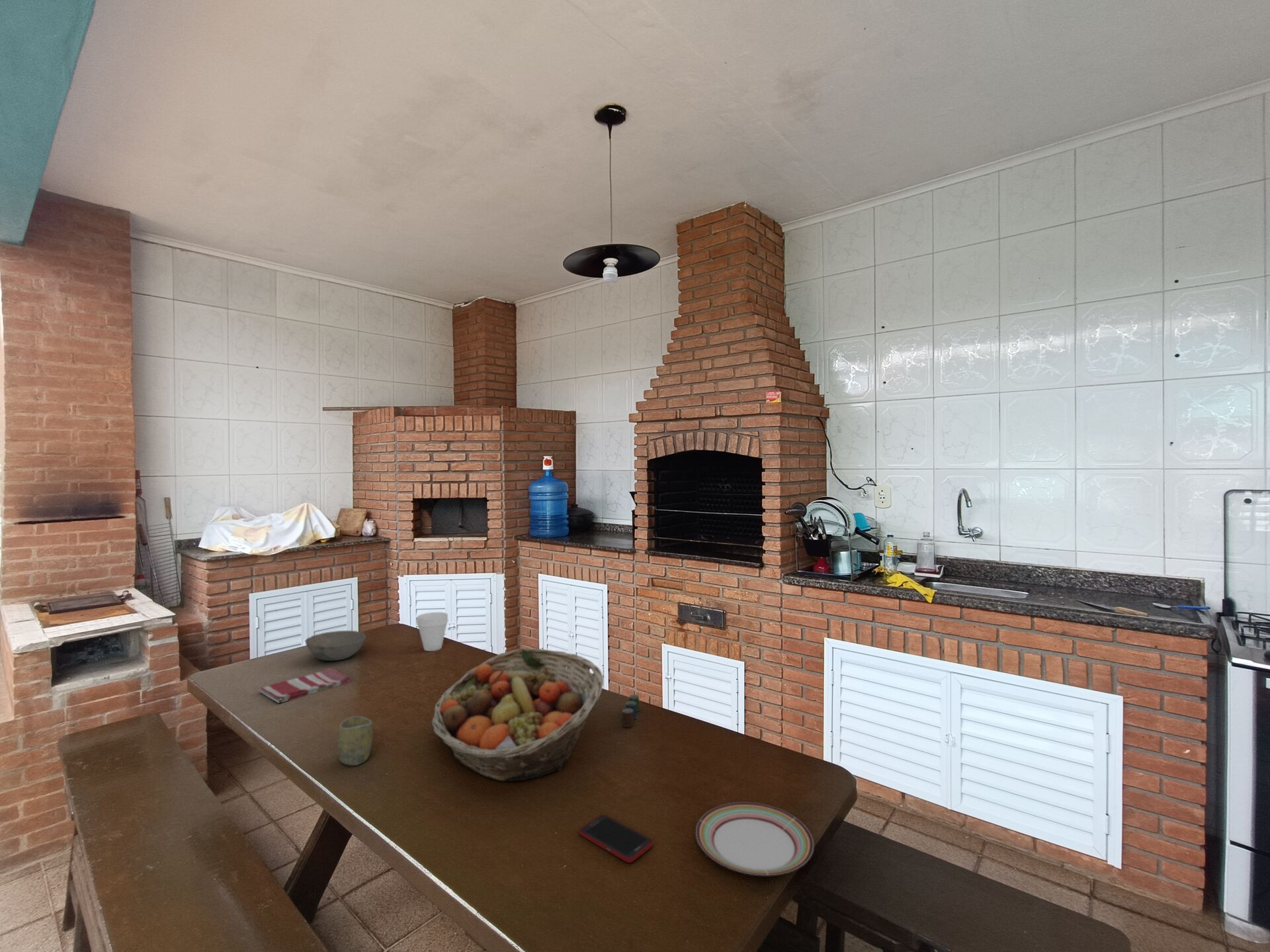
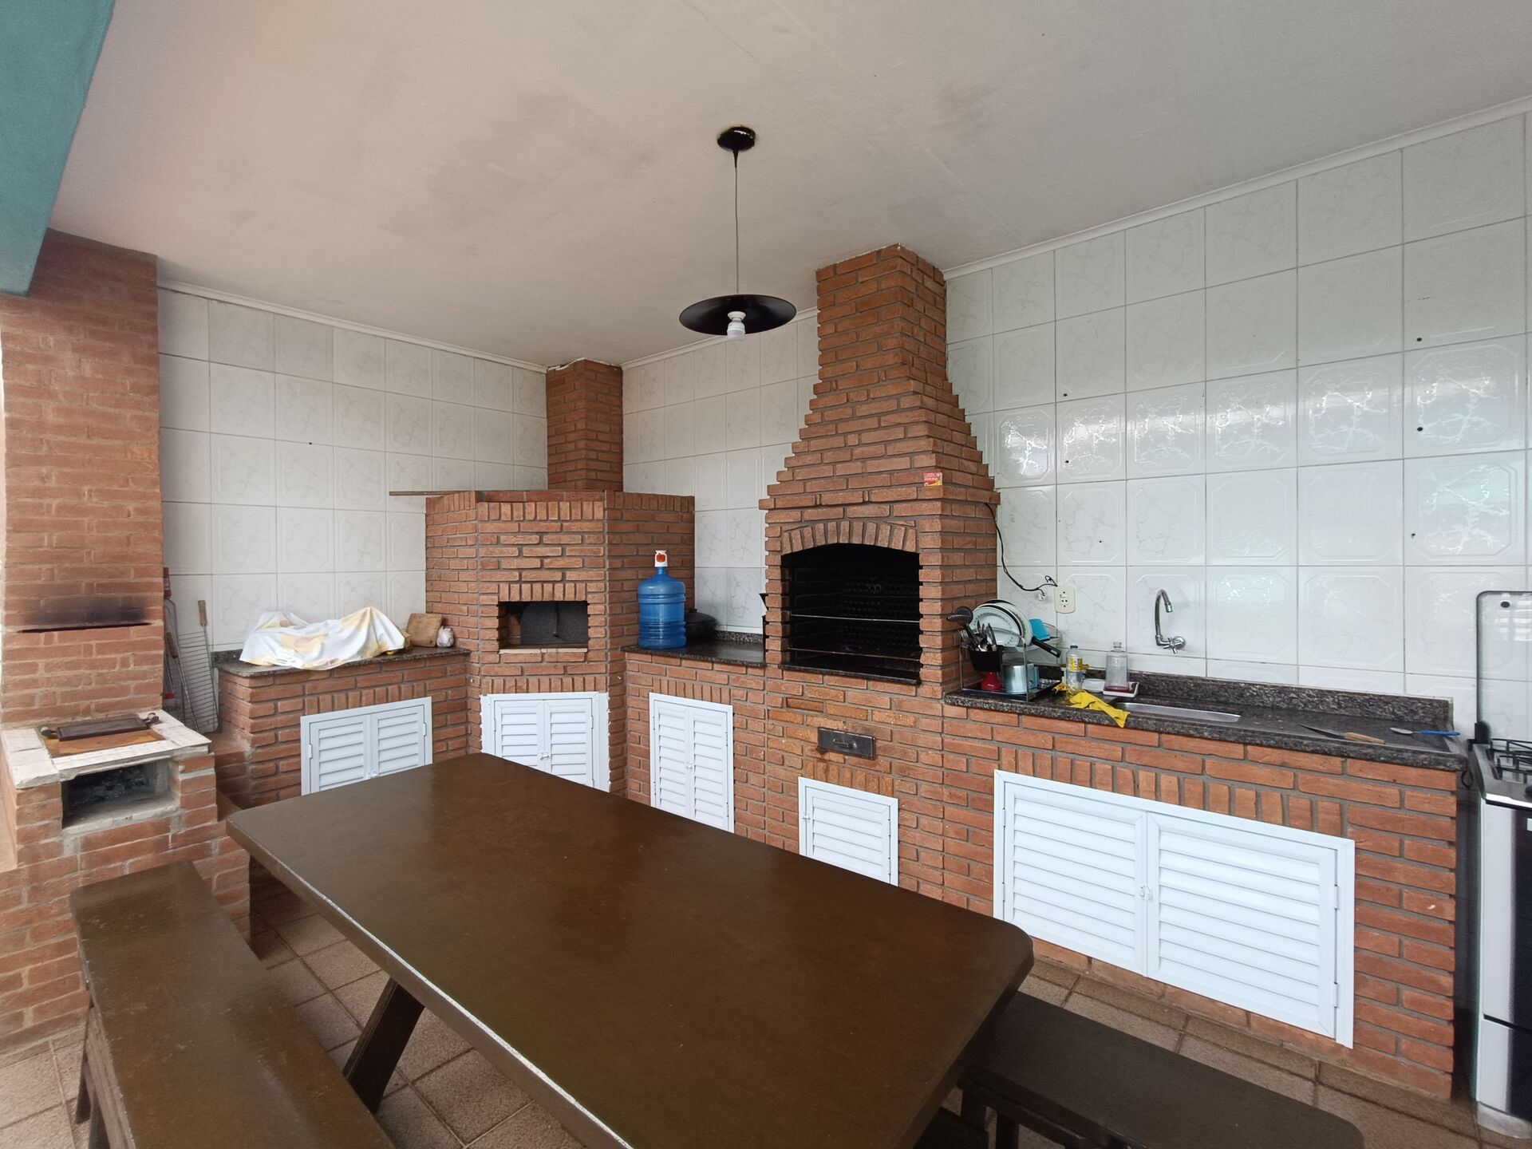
- bowl [304,630,366,662]
- plate [695,802,814,876]
- dish towel [259,667,352,704]
- cup [337,715,374,766]
- cell phone [578,813,654,863]
- fruit basket [431,647,604,782]
- cup [622,694,640,728]
- cup [416,612,449,652]
